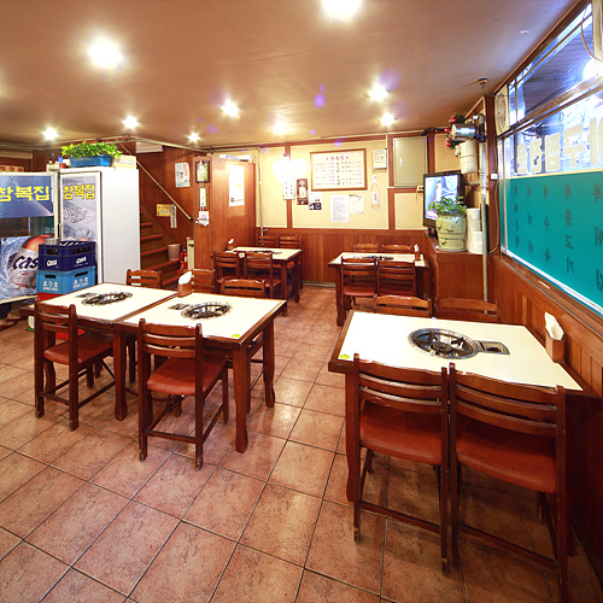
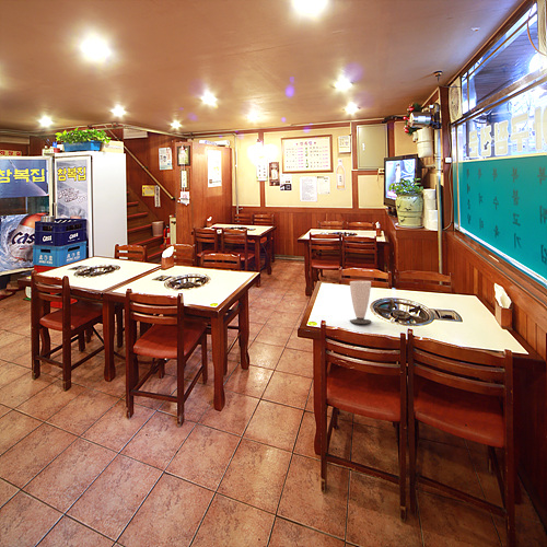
+ cup [349,280,372,325]
